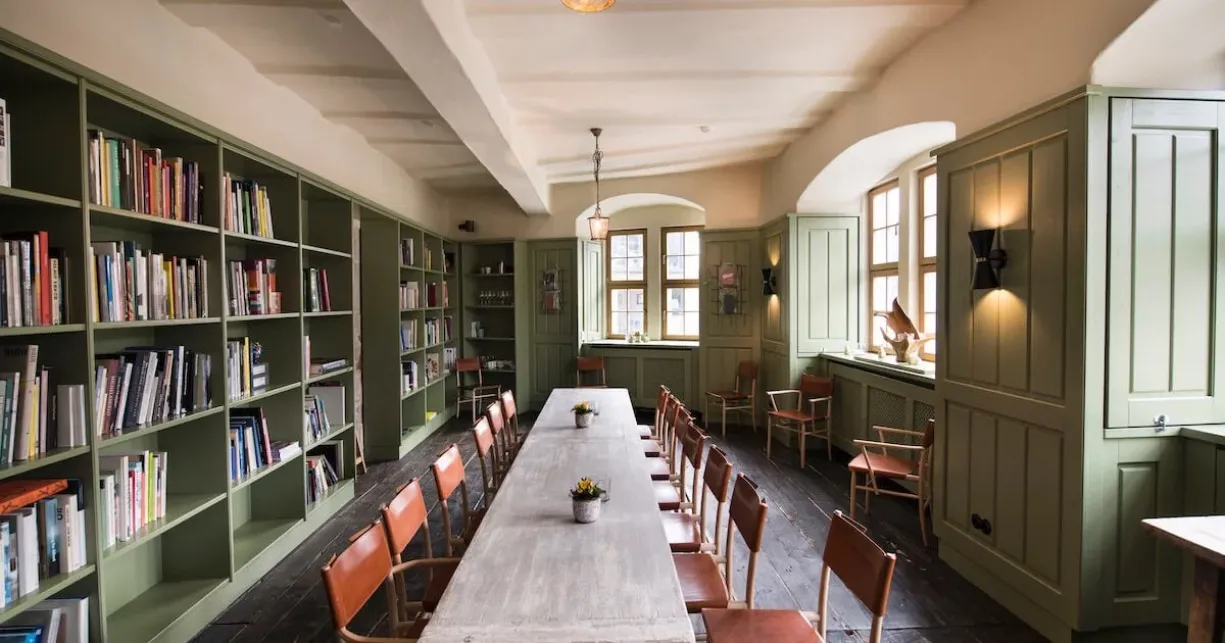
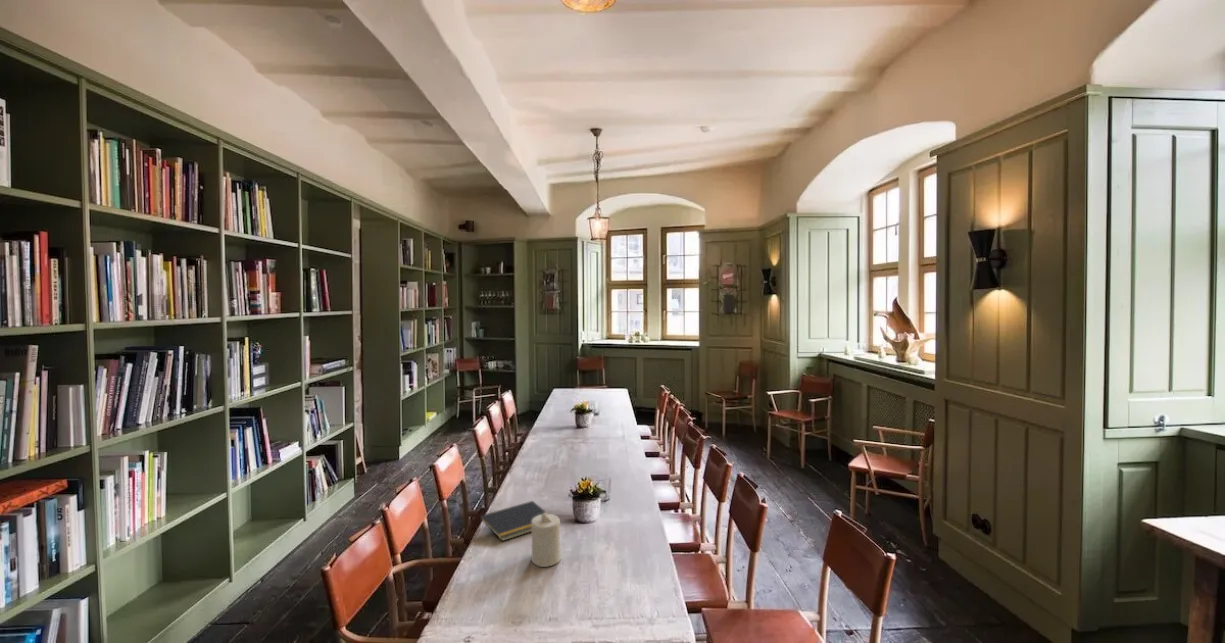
+ candle [531,511,562,568]
+ notepad [478,500,549,542]
